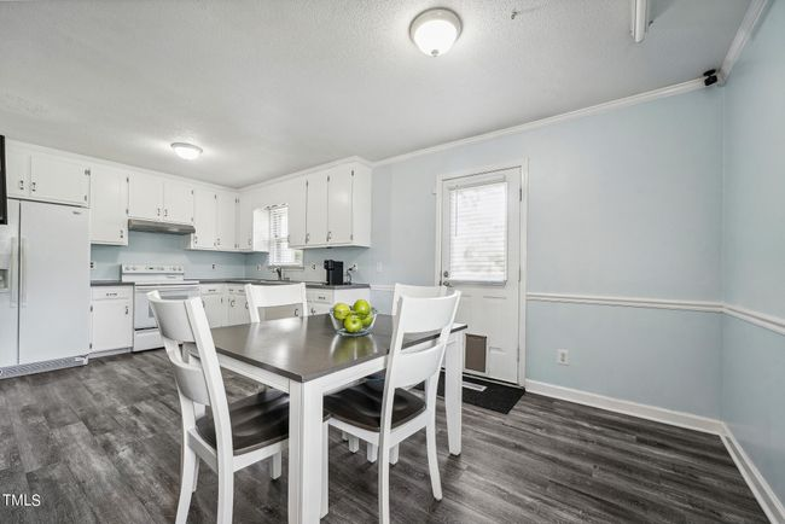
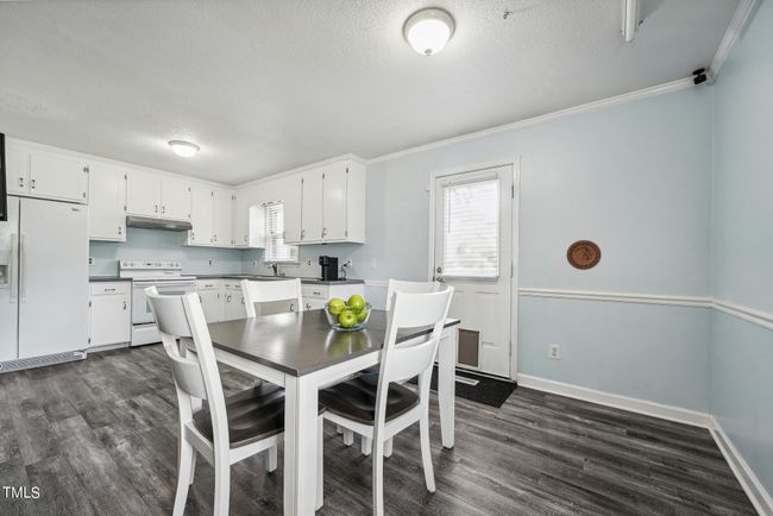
+ decorative plate [565,239,602,271]
